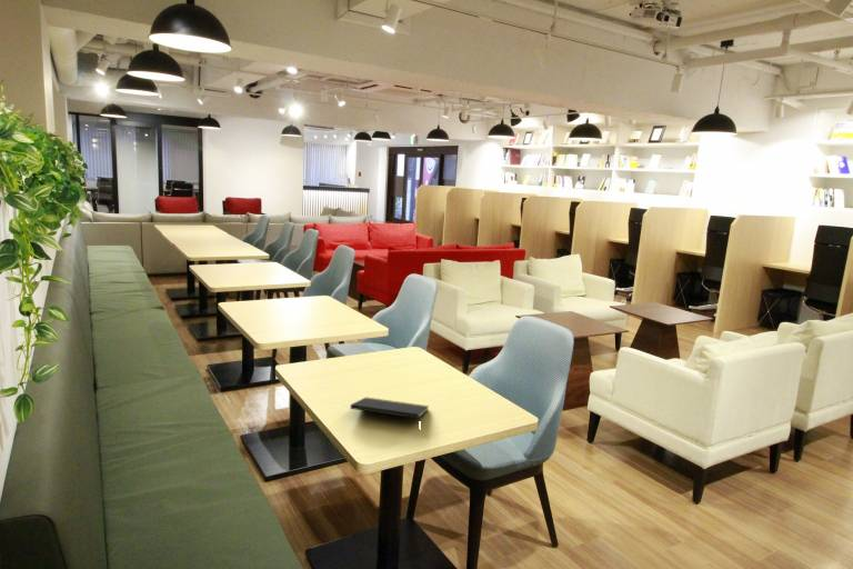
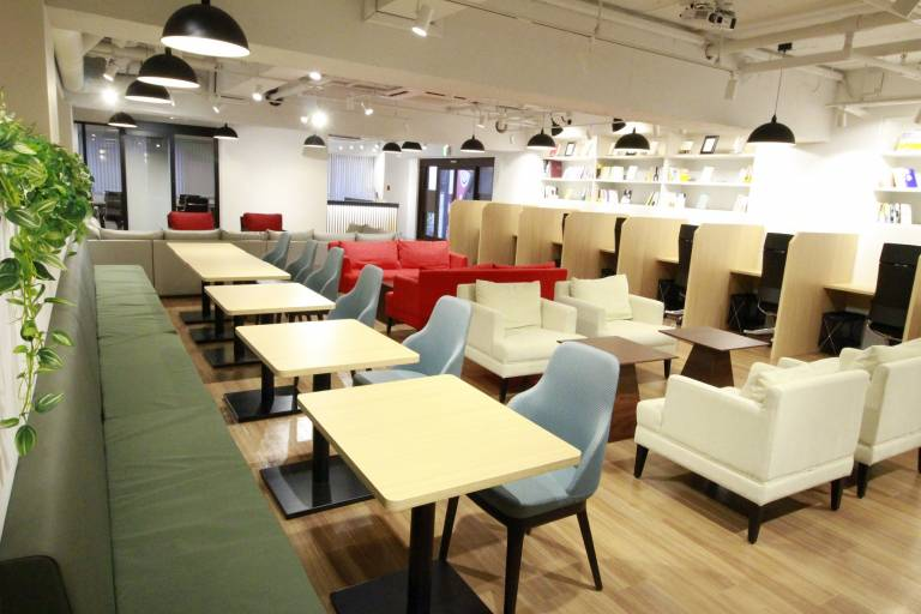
- notepad [349,397,430,420]
